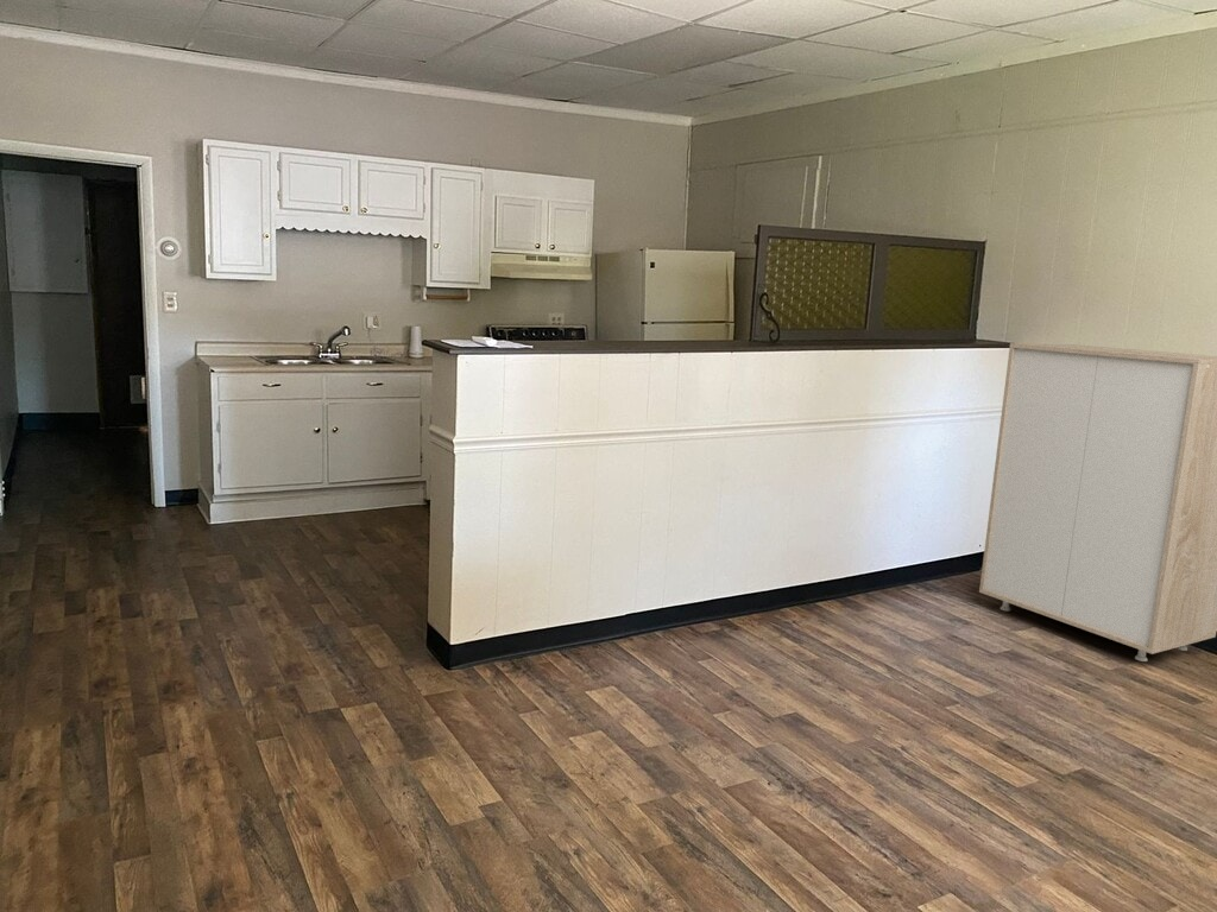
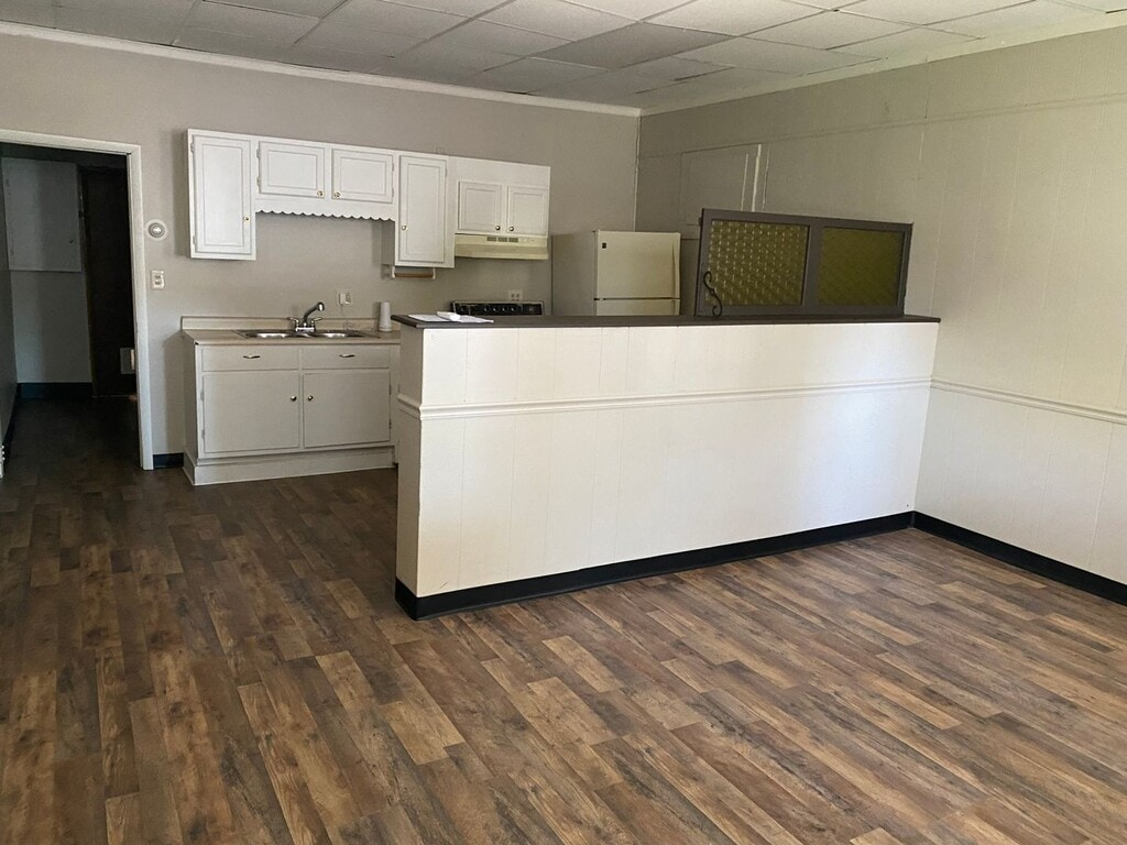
- storage cabinet [978,342,1217,663]
